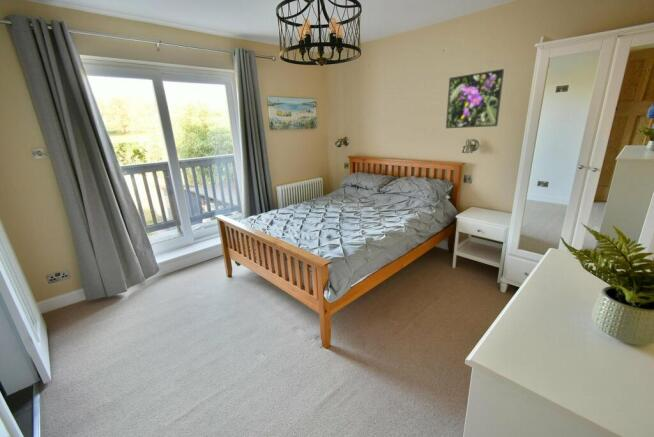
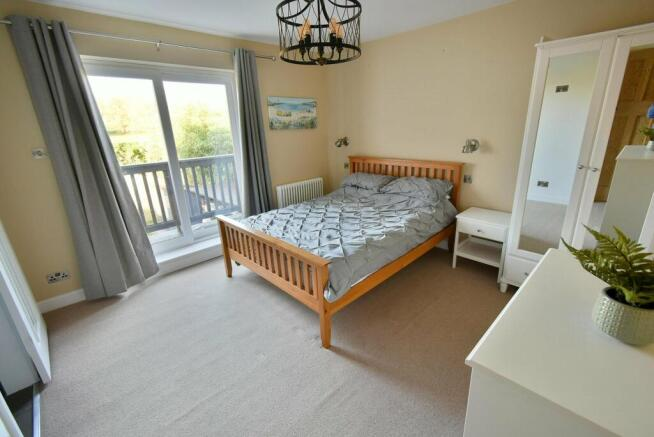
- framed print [445,68,505,129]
